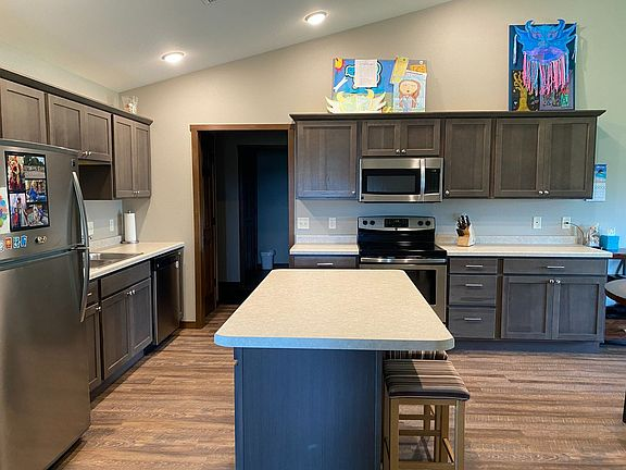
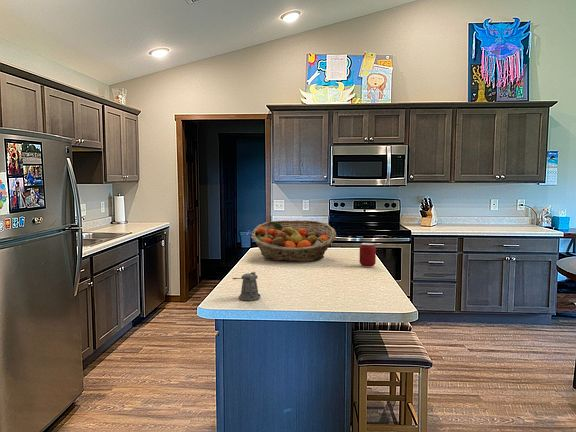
+ can [359,242,377,268]
+ pepper shaker [232,271,261,302]
+ fruit basket [250,219,337,262]
